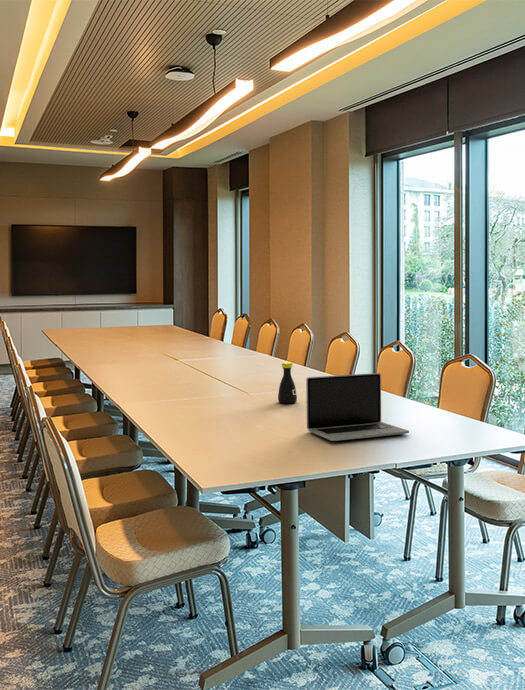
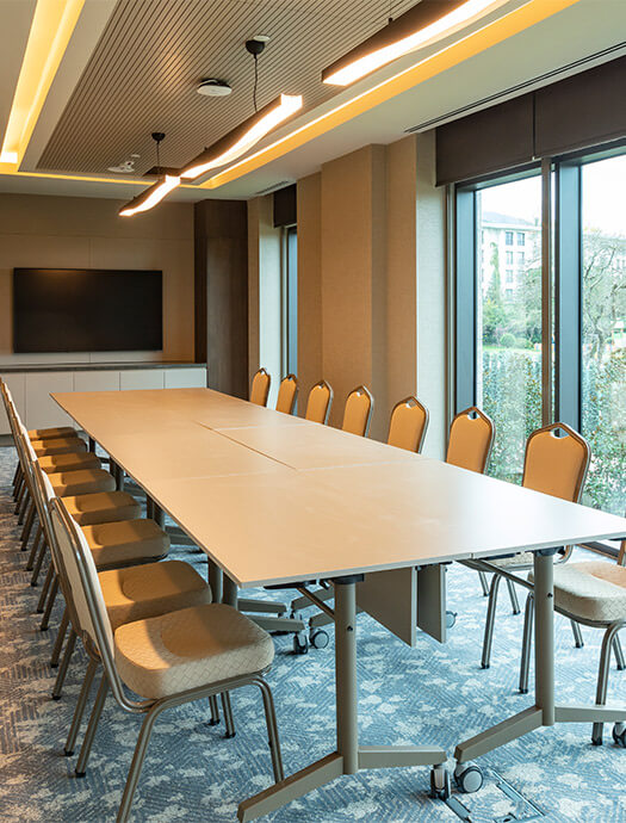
- bottle [277,361,298,404]
- laptop [305,372,410,442]
